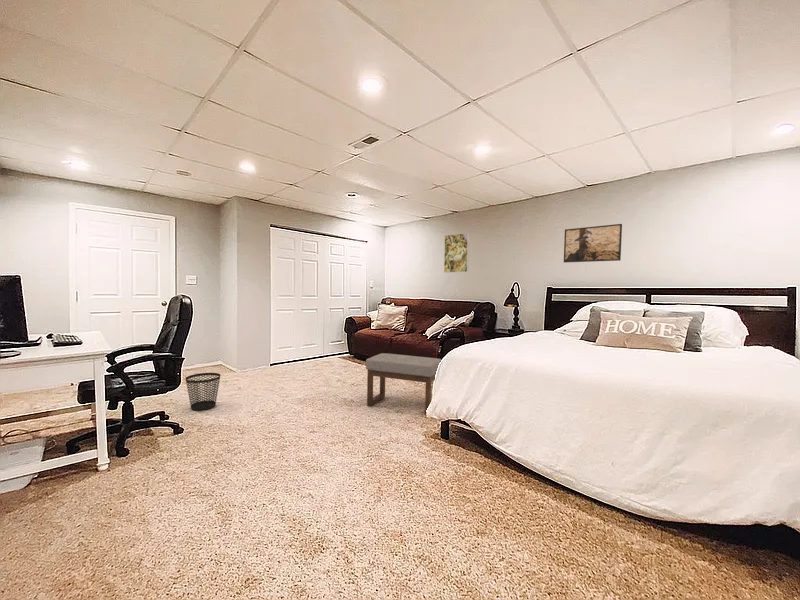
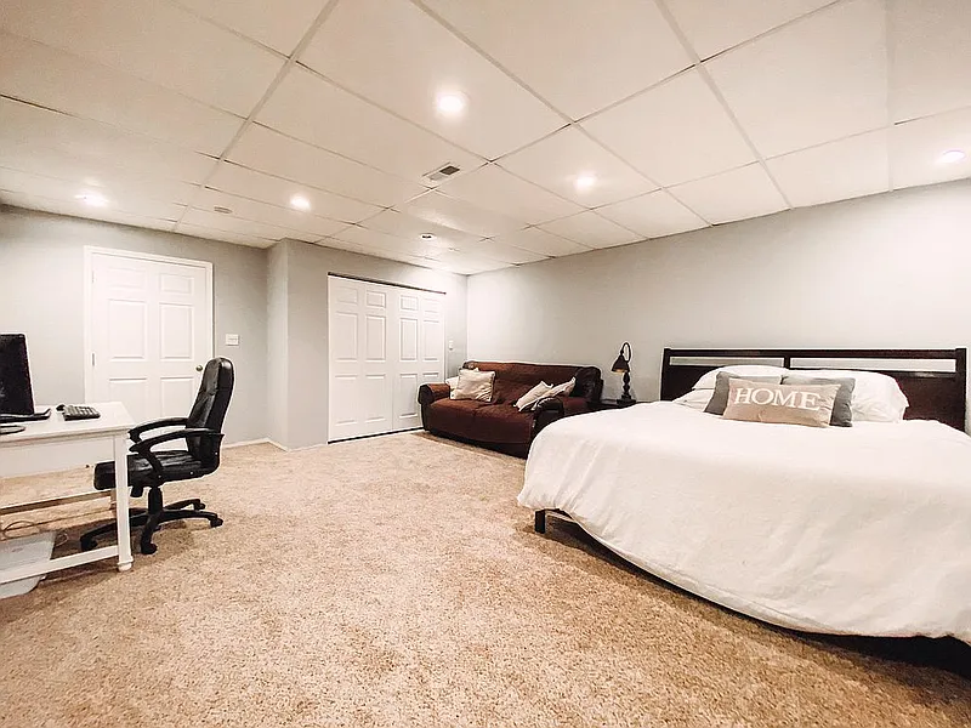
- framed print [443,232,470,274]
- ottoman [365,352,442,416]
- wastebasket [185,372,222,412]
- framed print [563,223,623,264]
